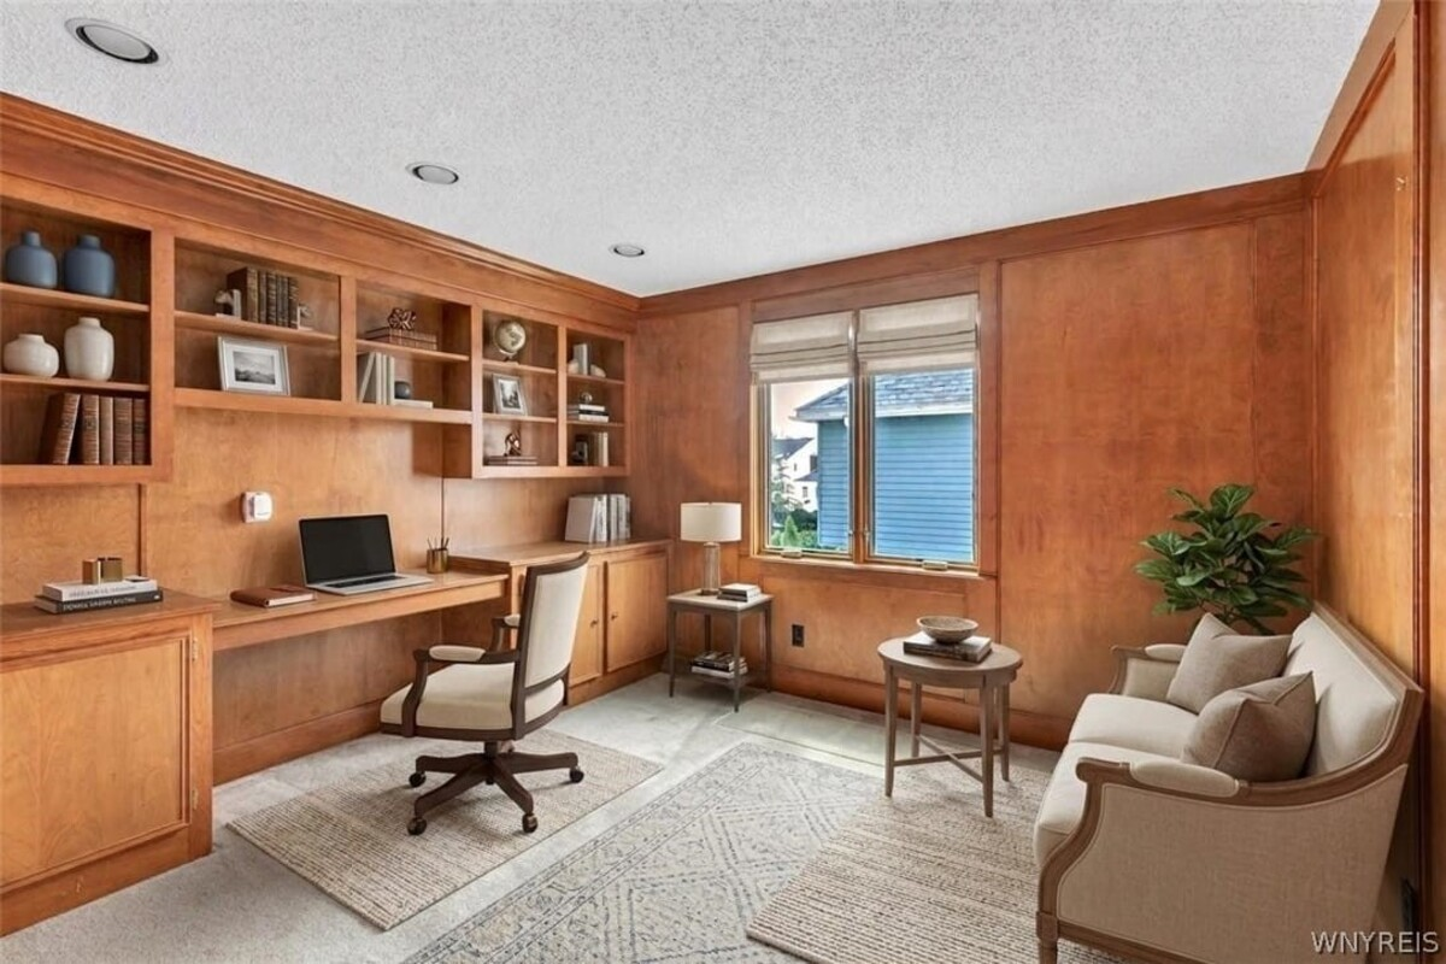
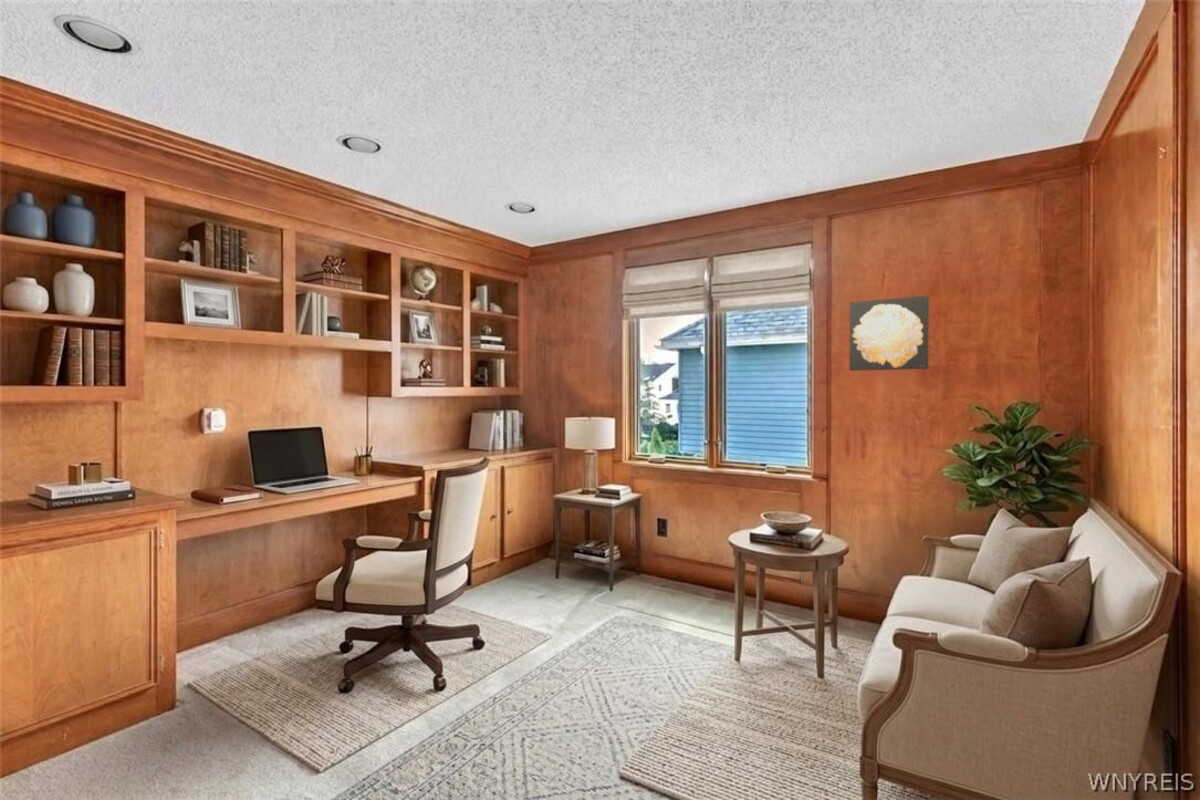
+ wall art [848,295,930,372]
